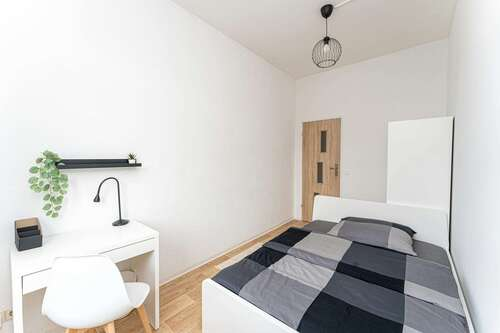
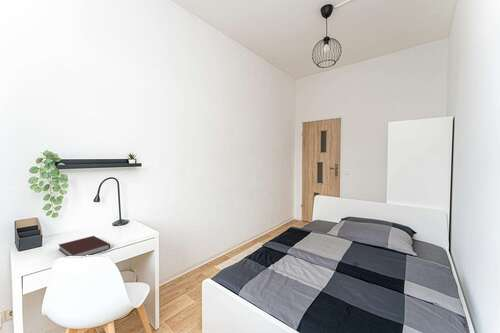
+ notebook [58,235,111,257]
